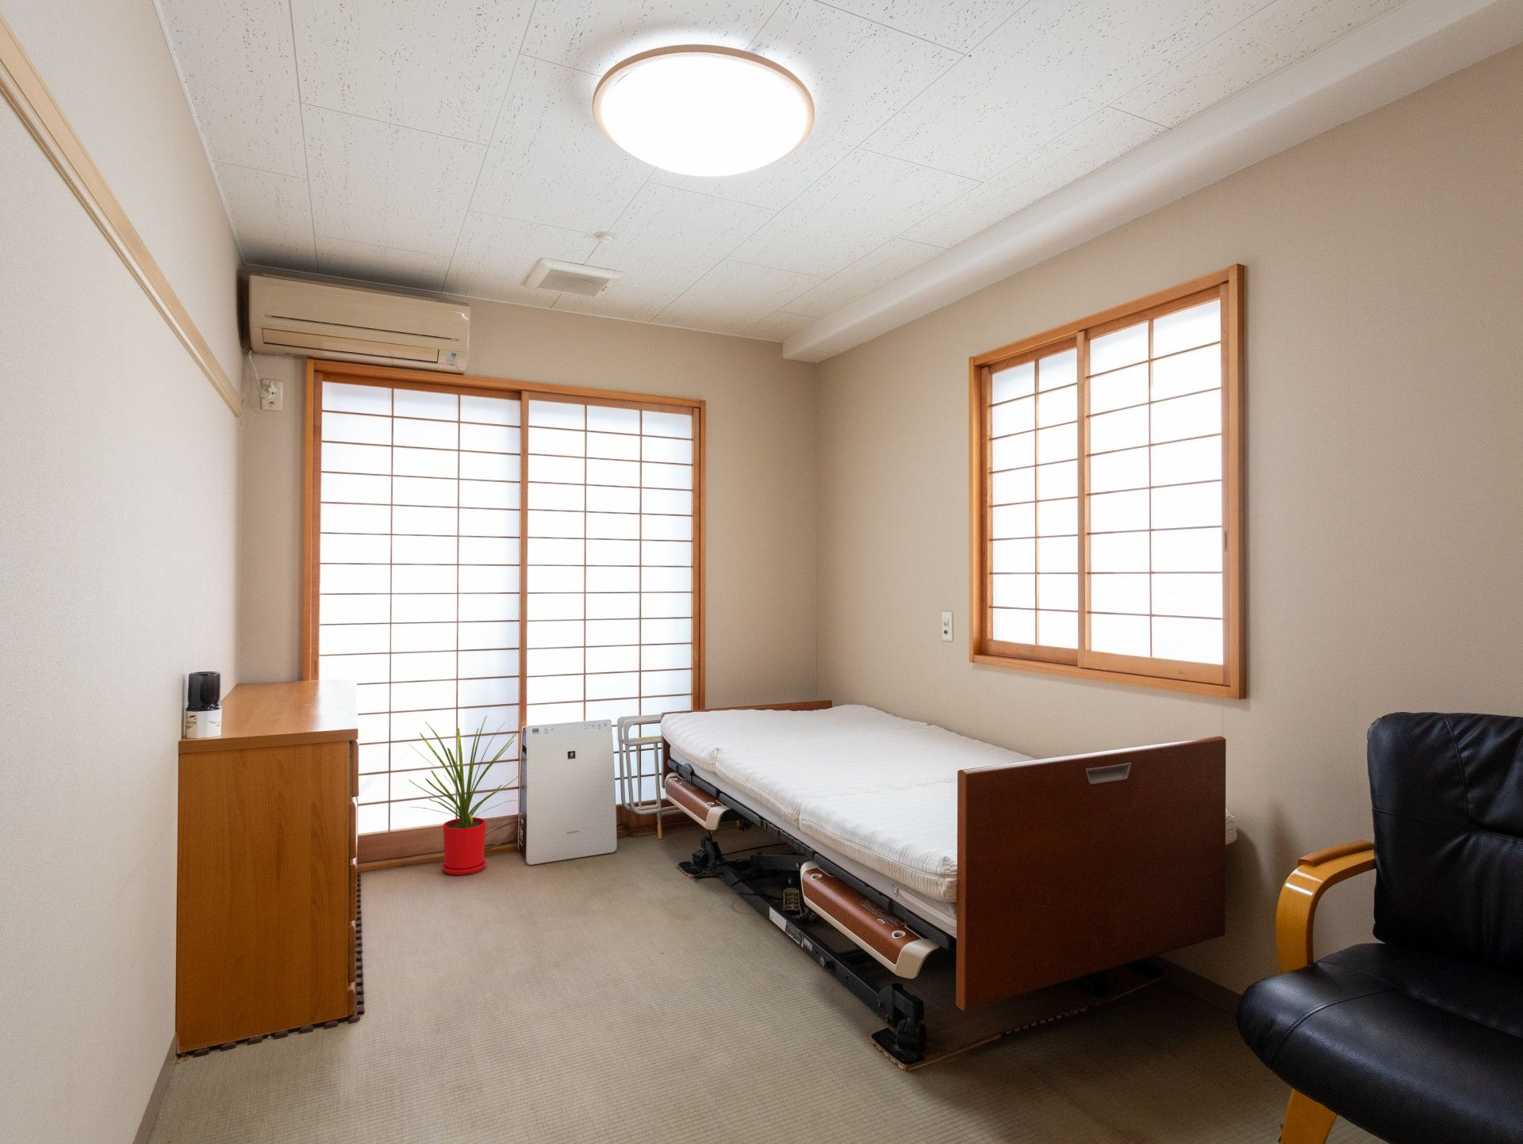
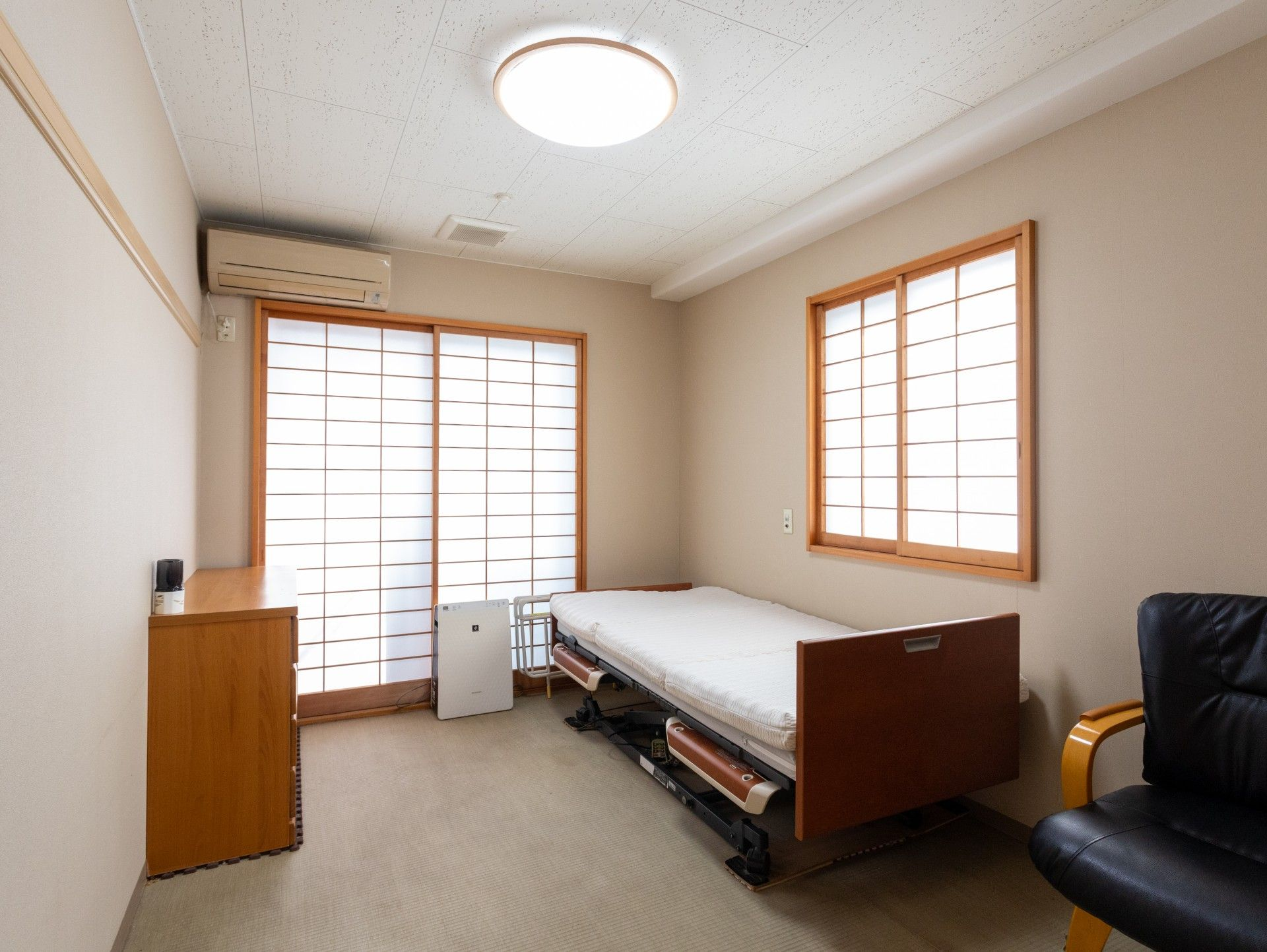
- house plant [407,714,524,876]
